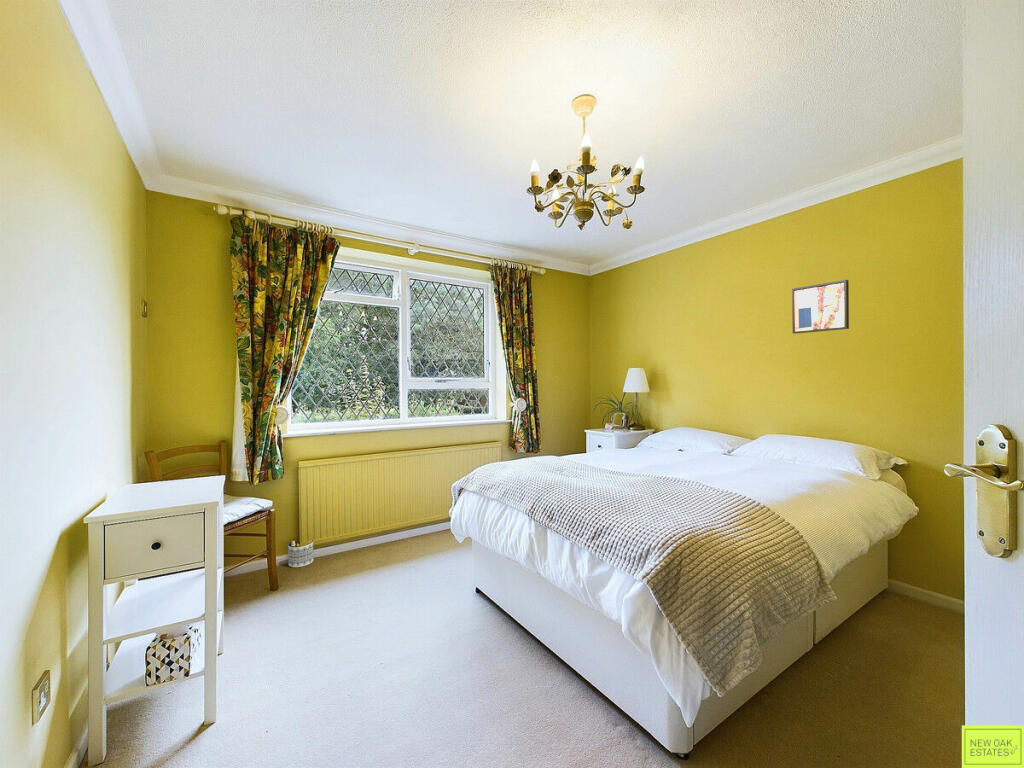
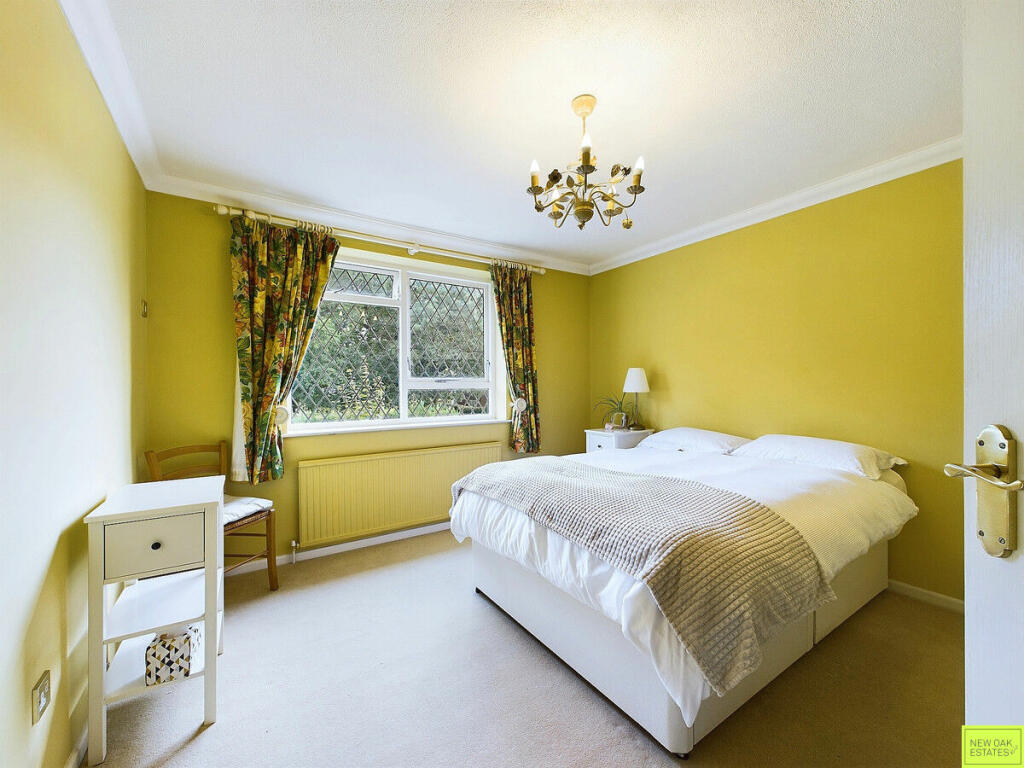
- wall art [791,279,850,335]
- planter [287,539,315,568]
